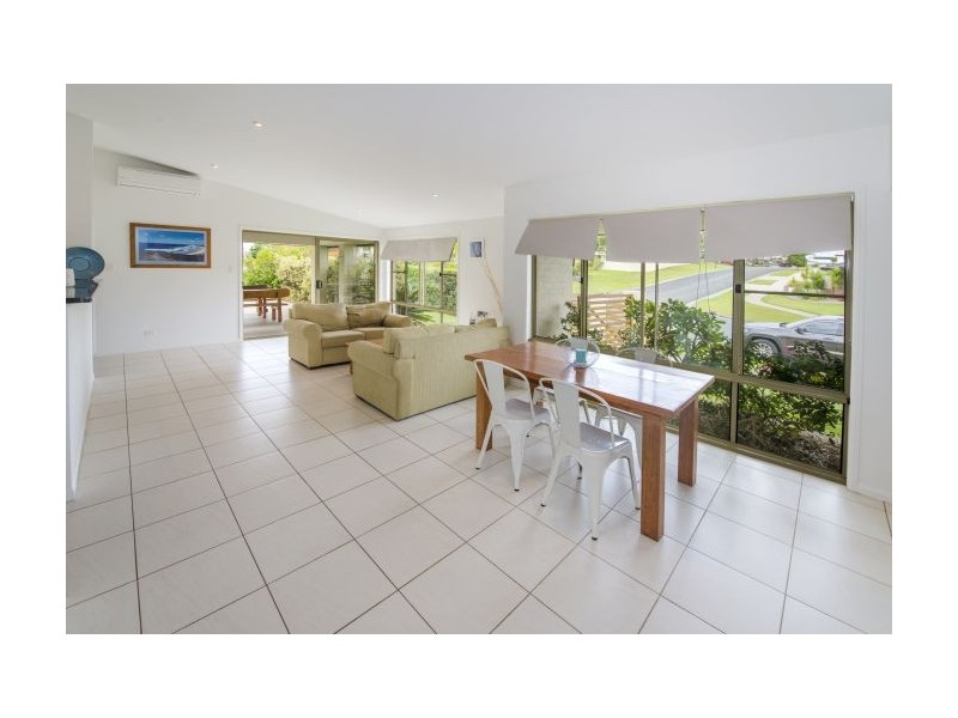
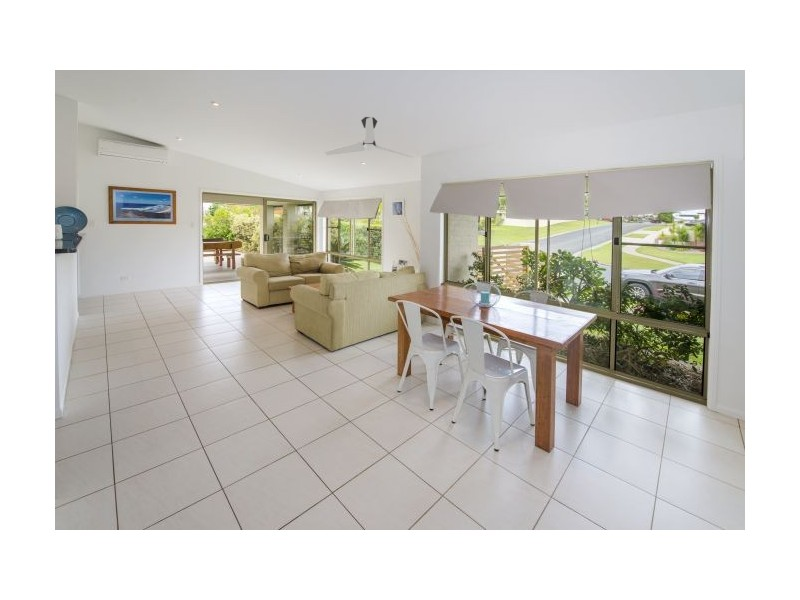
+ ceiling fan [324,116,413,158]
